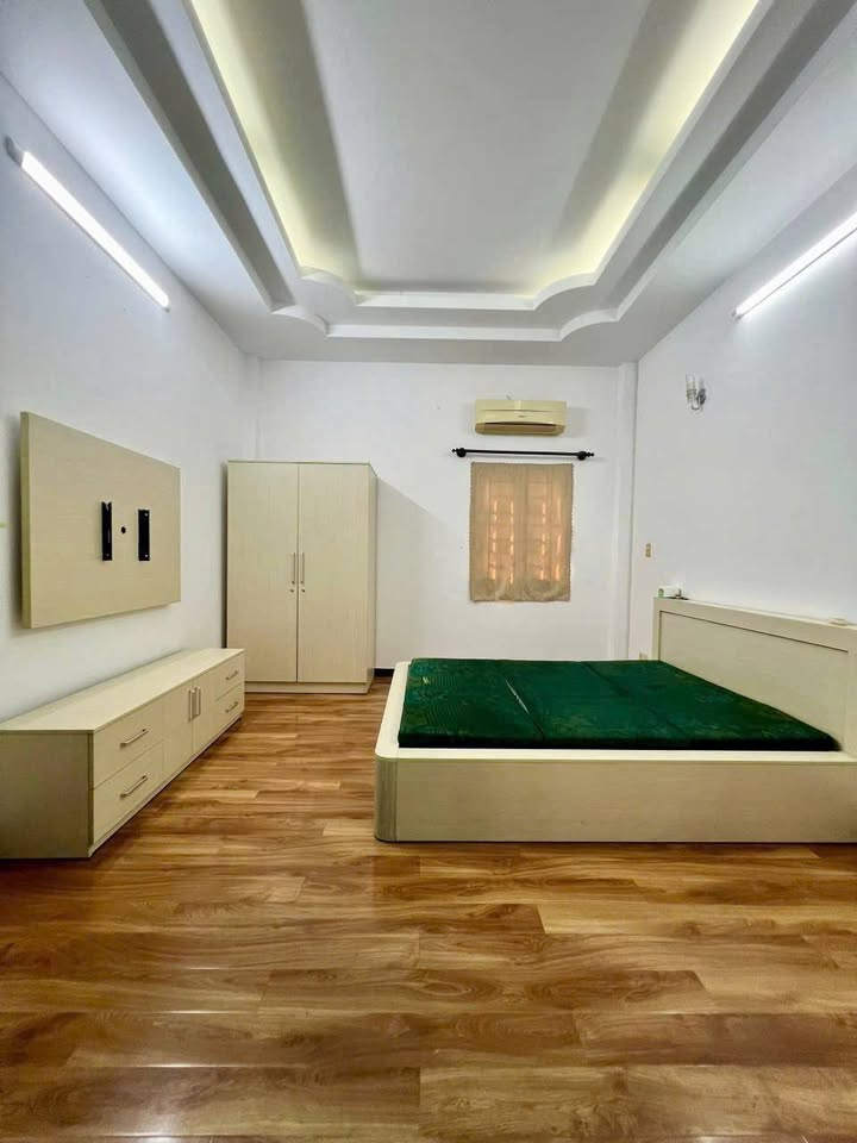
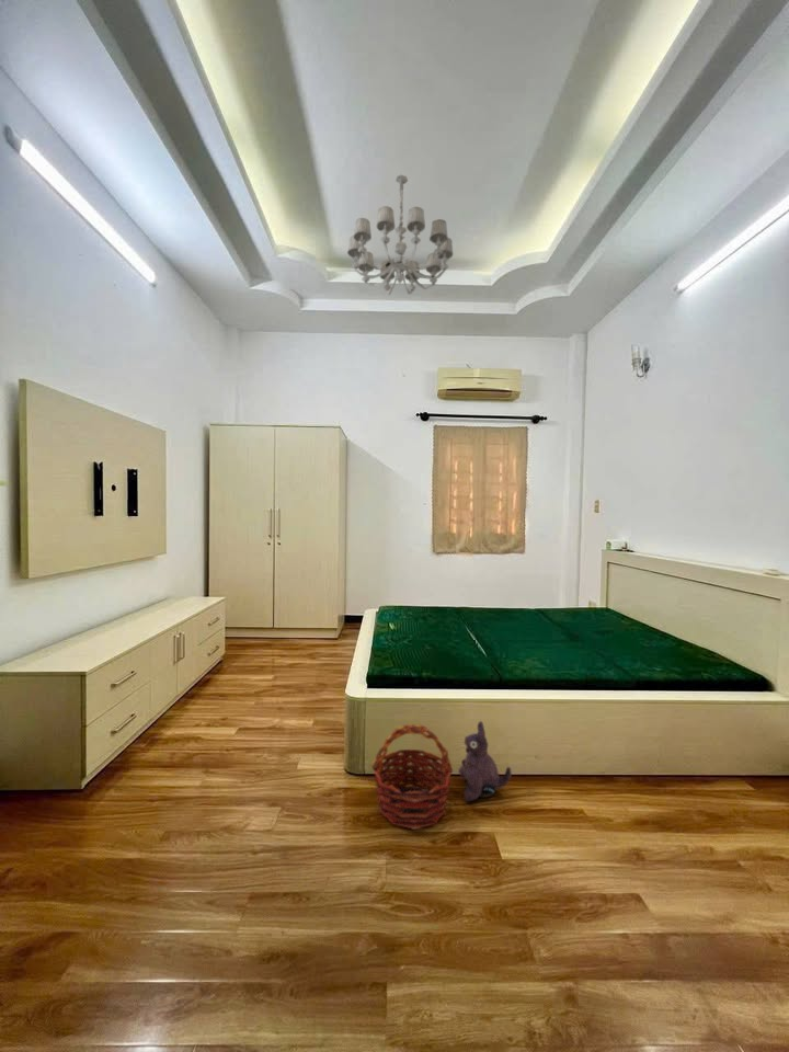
+ chandelier [346,174,454,296]
+ basket [370,723,454,831]
+ plush toy [457,720,513,803]
